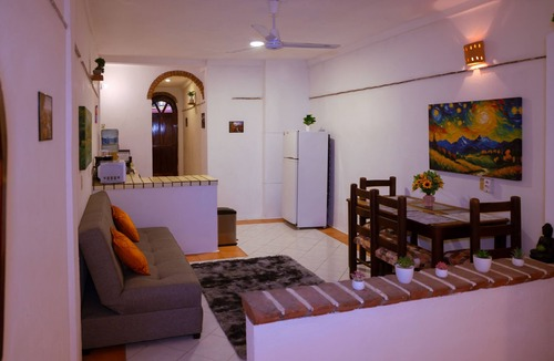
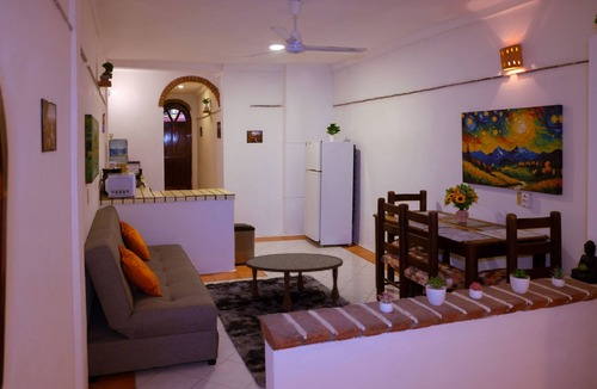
+ coffee table [244,252,344,311]
